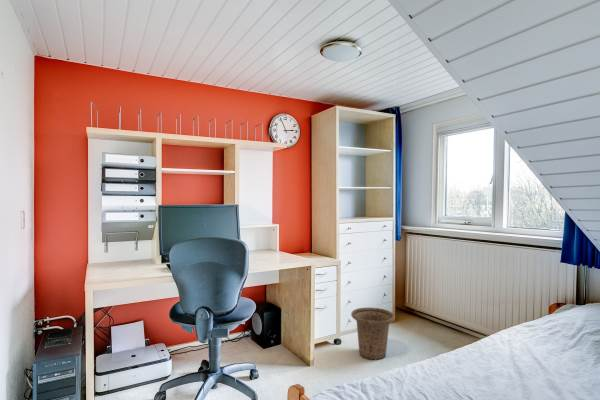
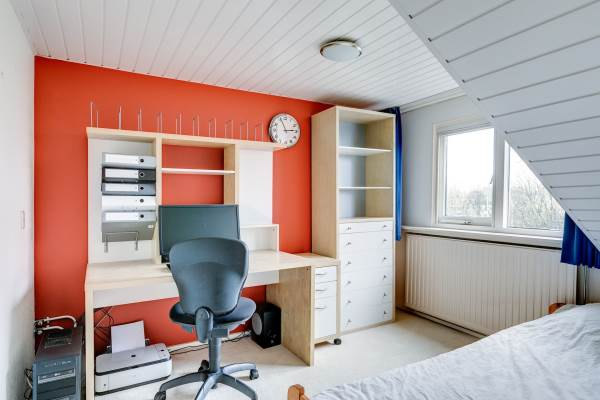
- basket [350,306,396,361]
